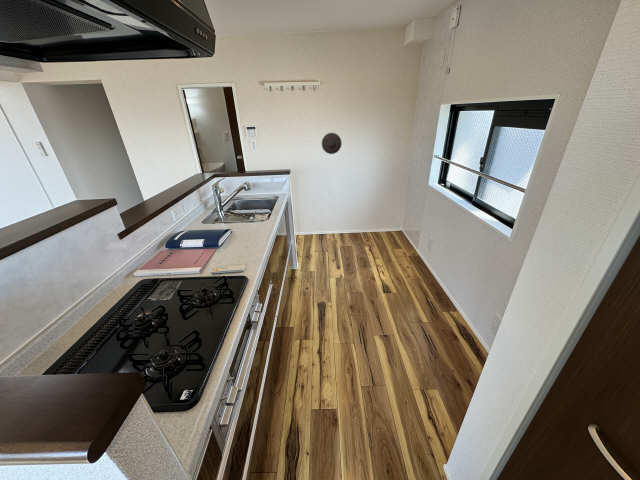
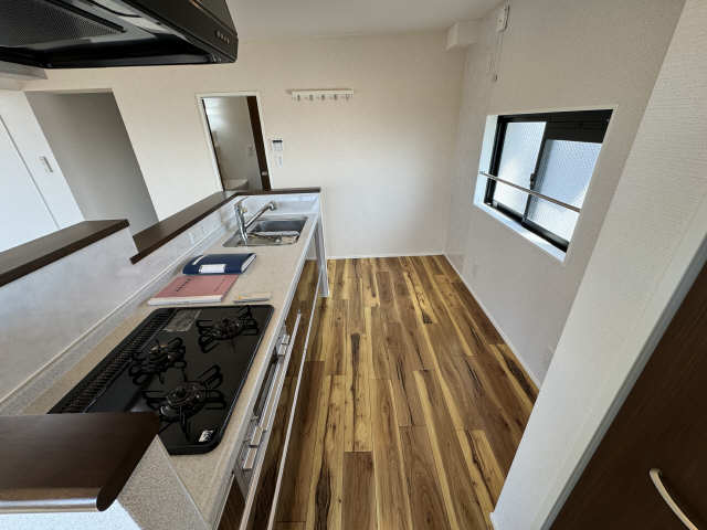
- decorative plate [321,132,343,155]
